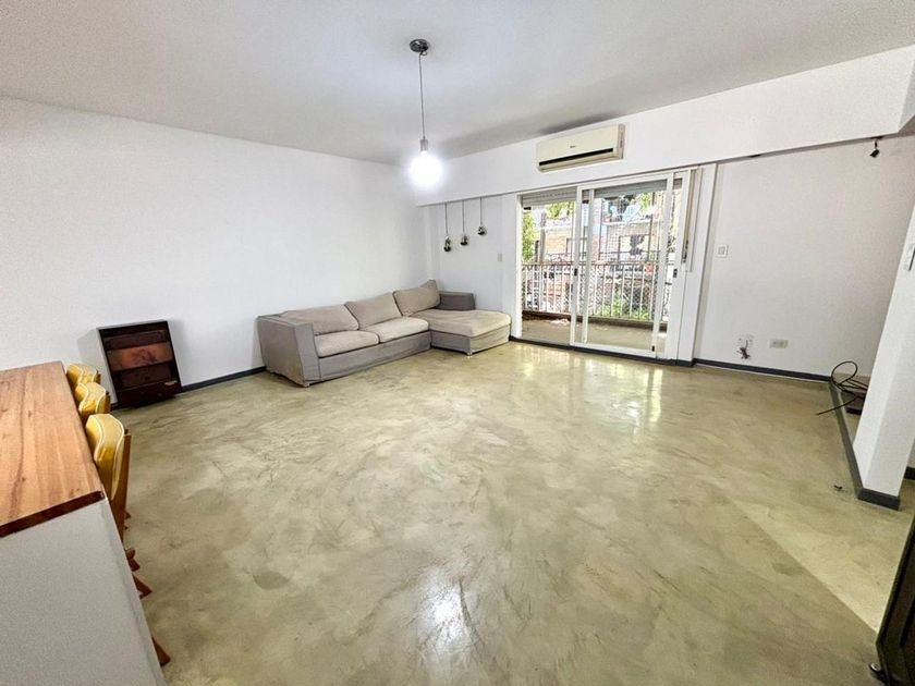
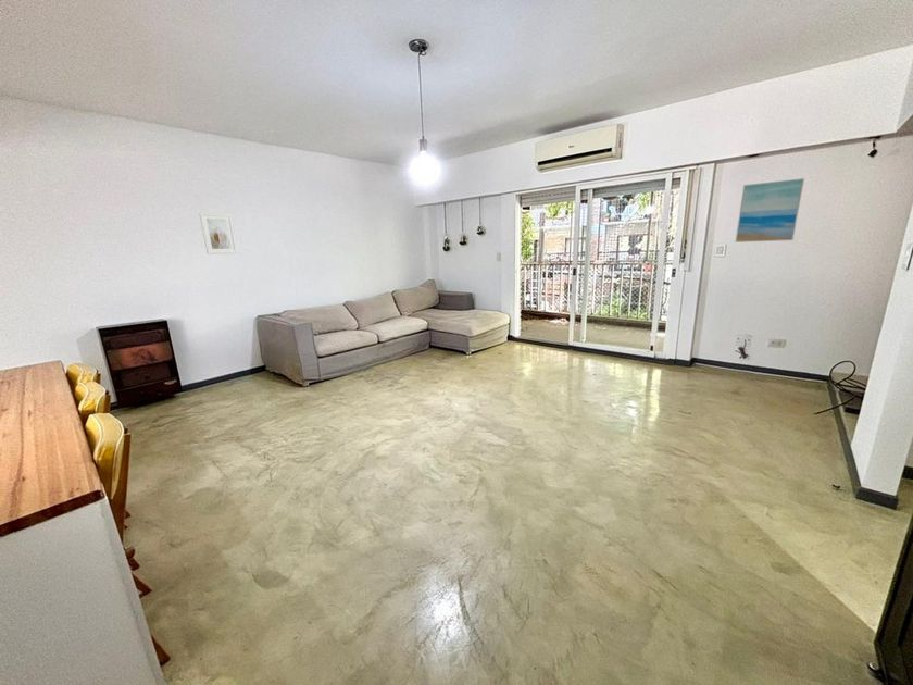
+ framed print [198,212,238,256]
+ wall art [735,177,805,244]
